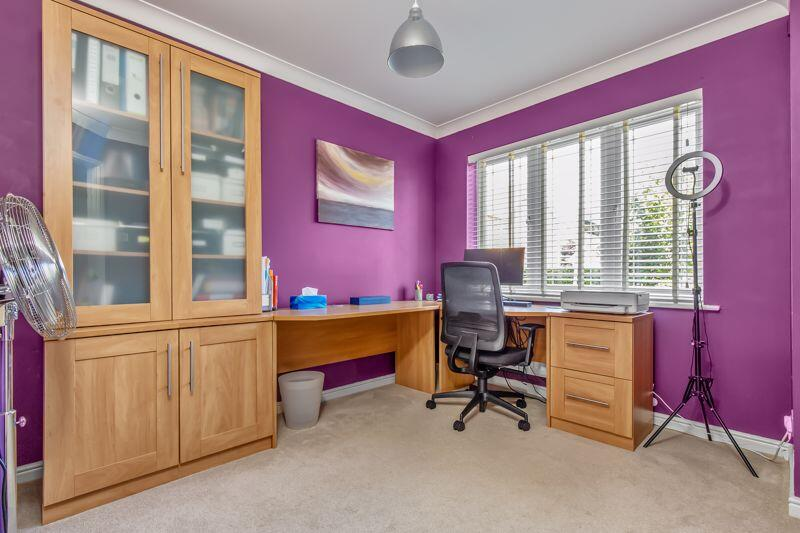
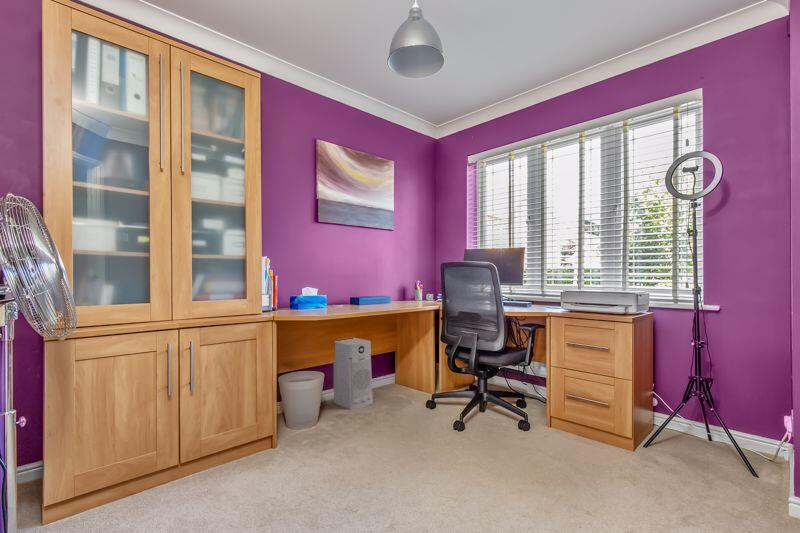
+ air purifier [332,337,374,411]
